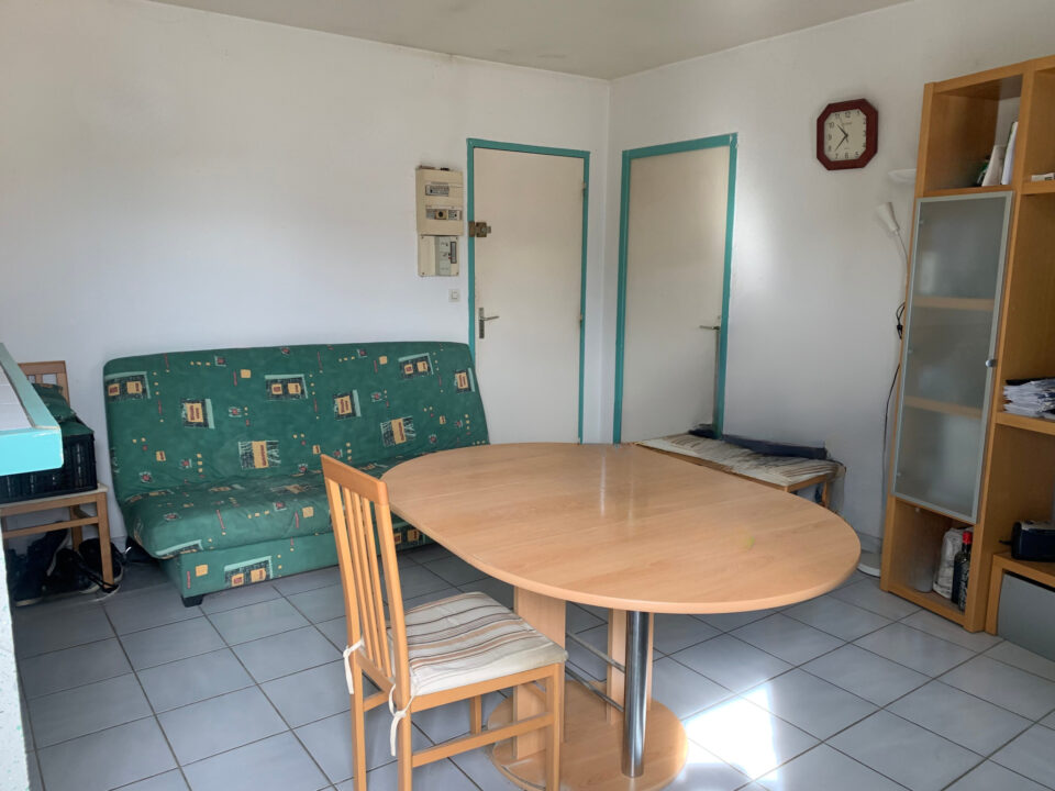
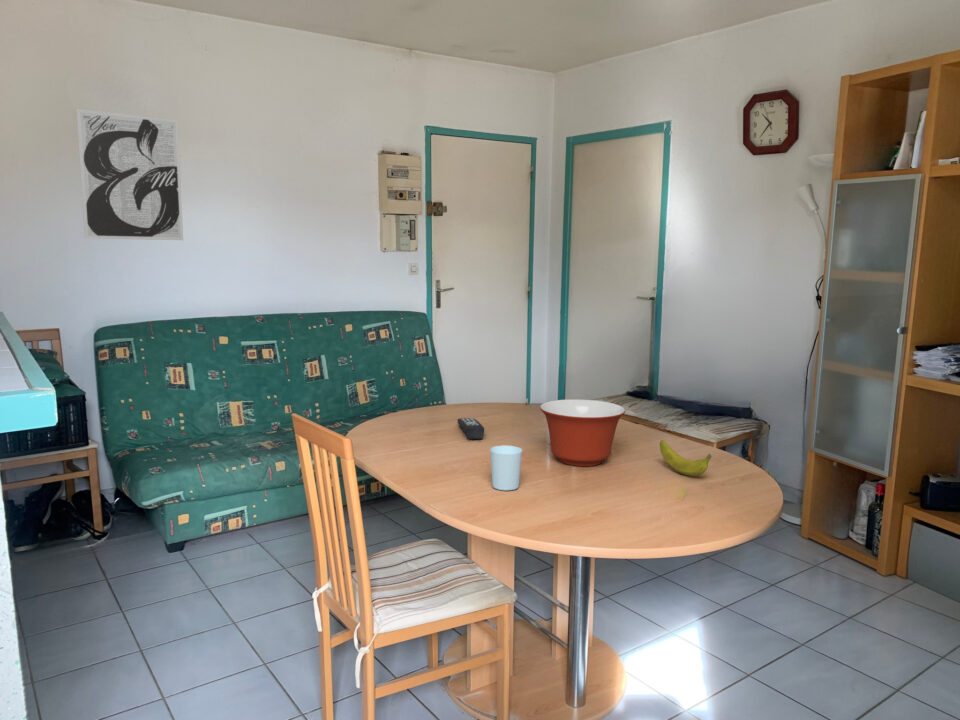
+ remote control [457,417,485,440]
+ banana [659,439,712,477]
+ mixing bowl [539,398,626,467]
+ wall art [75,108,184,241]
+ cup [489,444,523,491]
